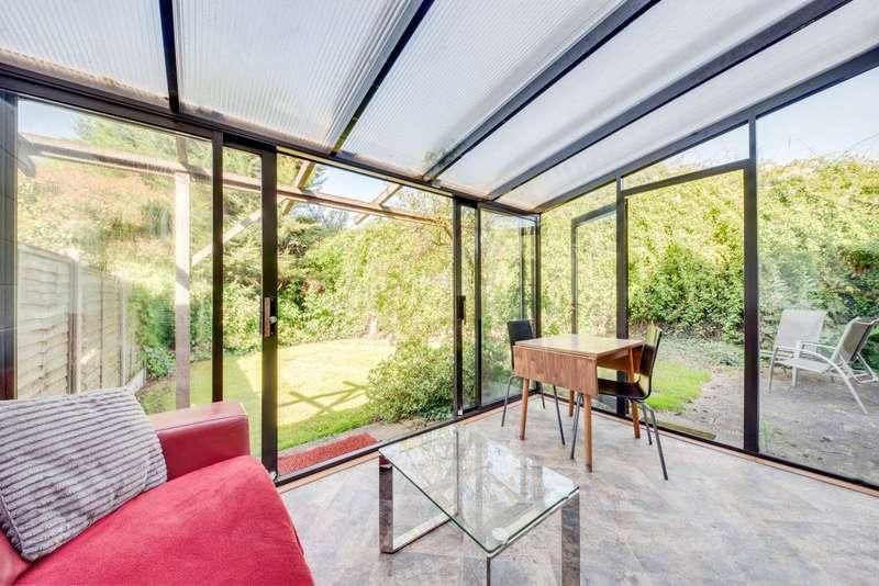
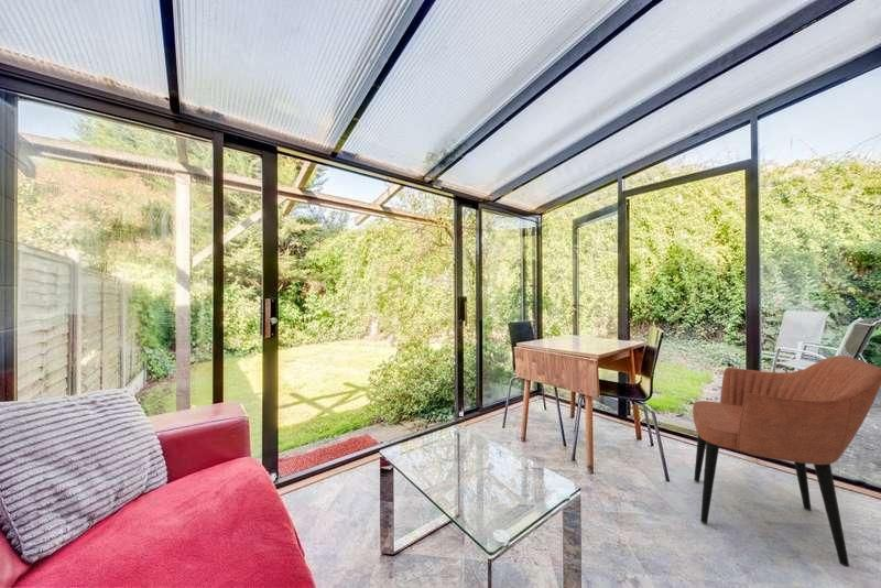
+ armchair [692,355,881,568]
